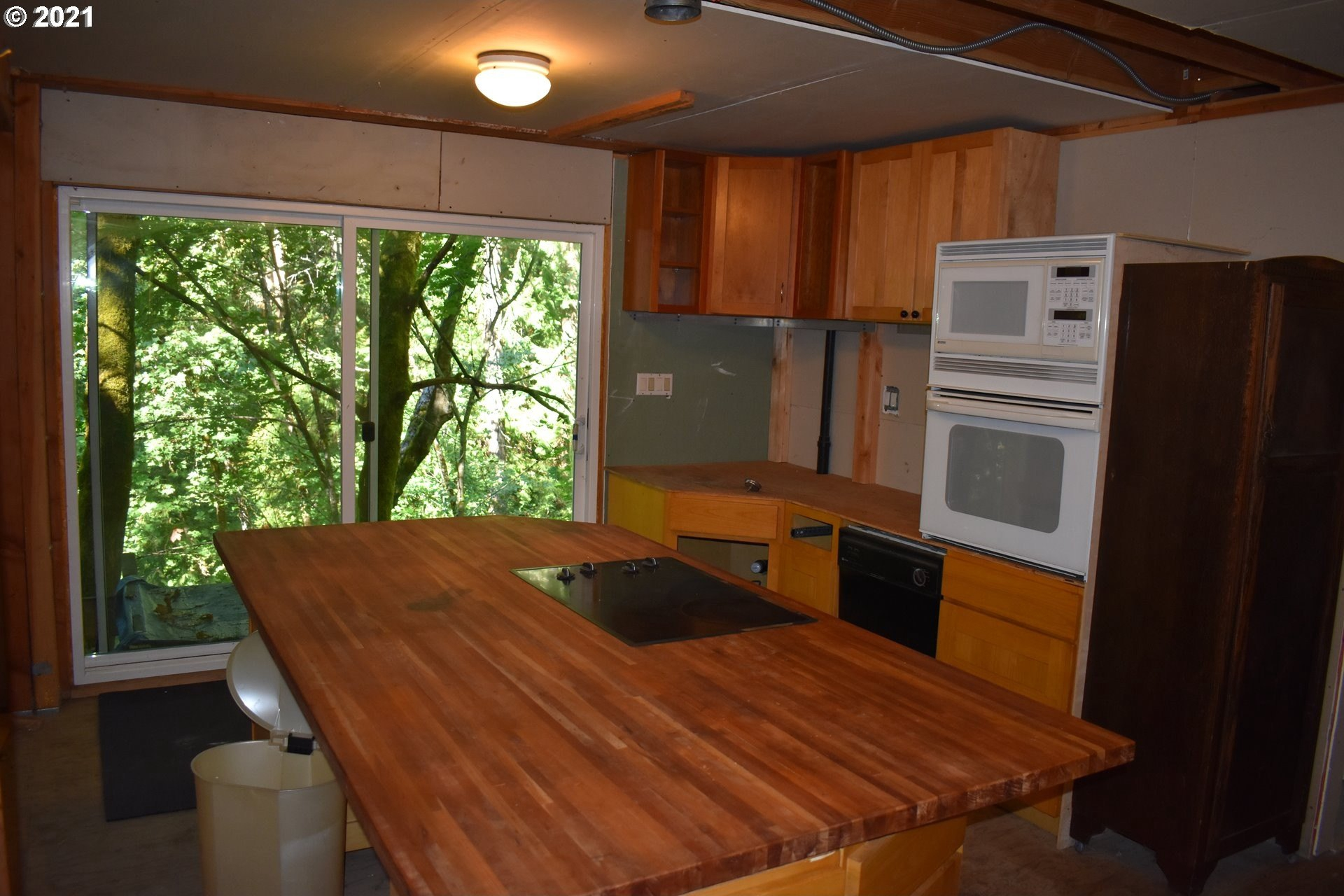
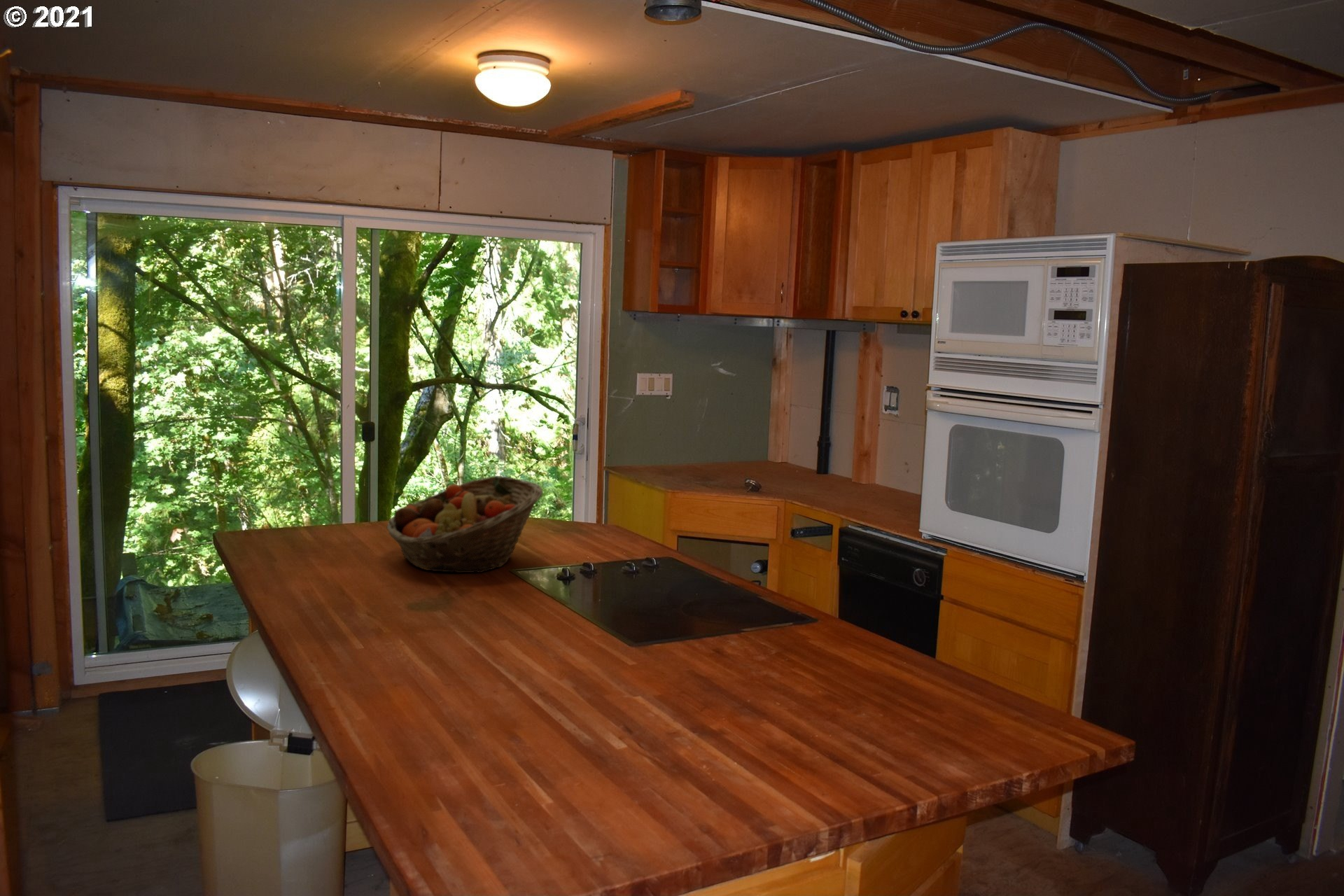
+ fruit basket [386,475,543,573]
